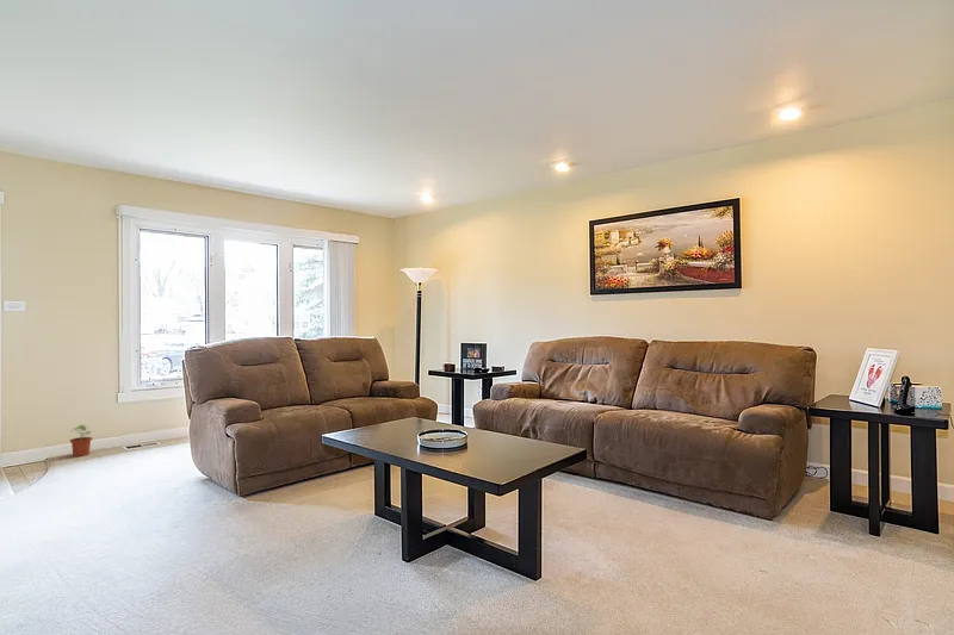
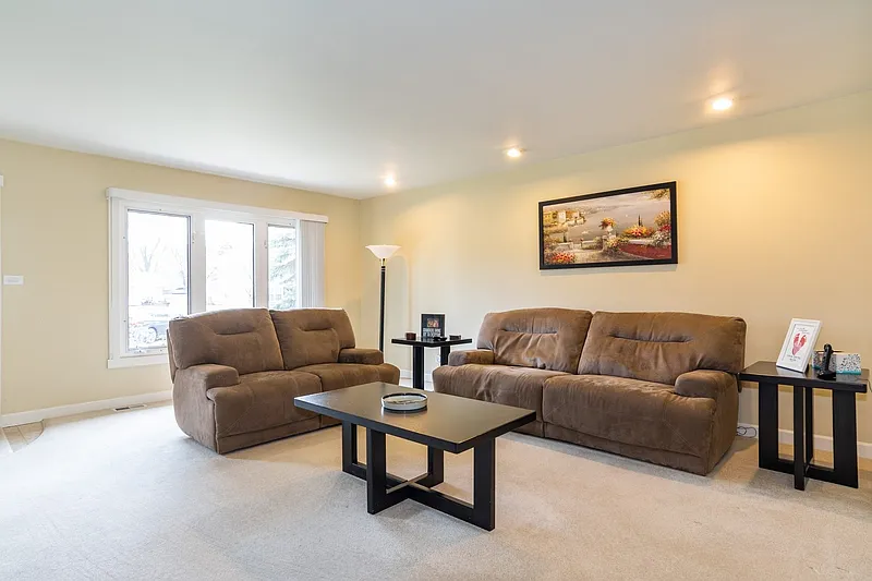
- potted plant [69,423,94,457]
